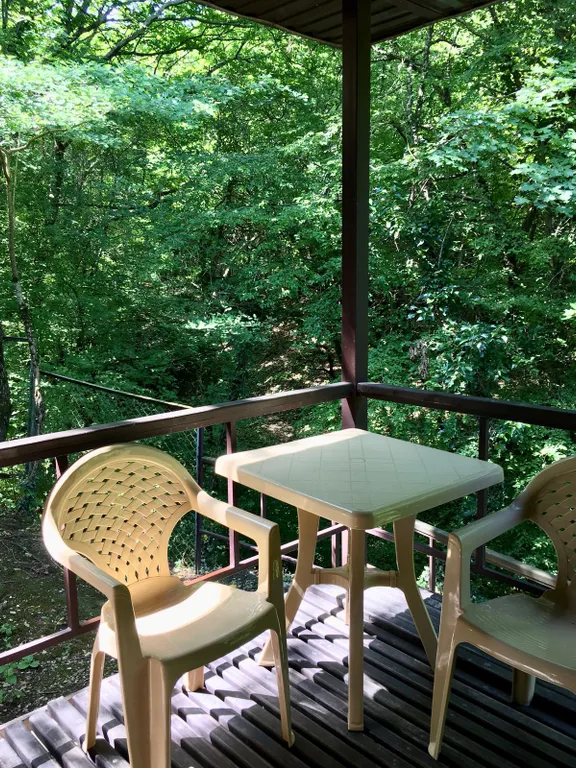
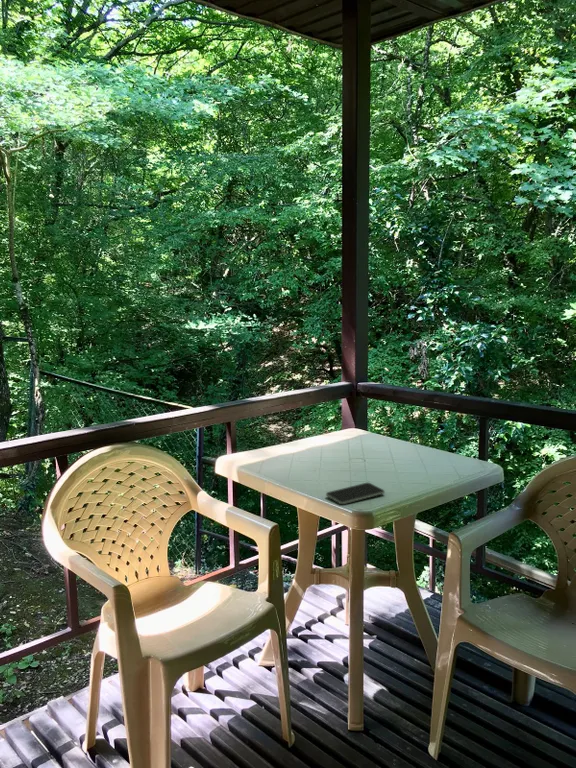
+ smartphone [325,482,386,505]
